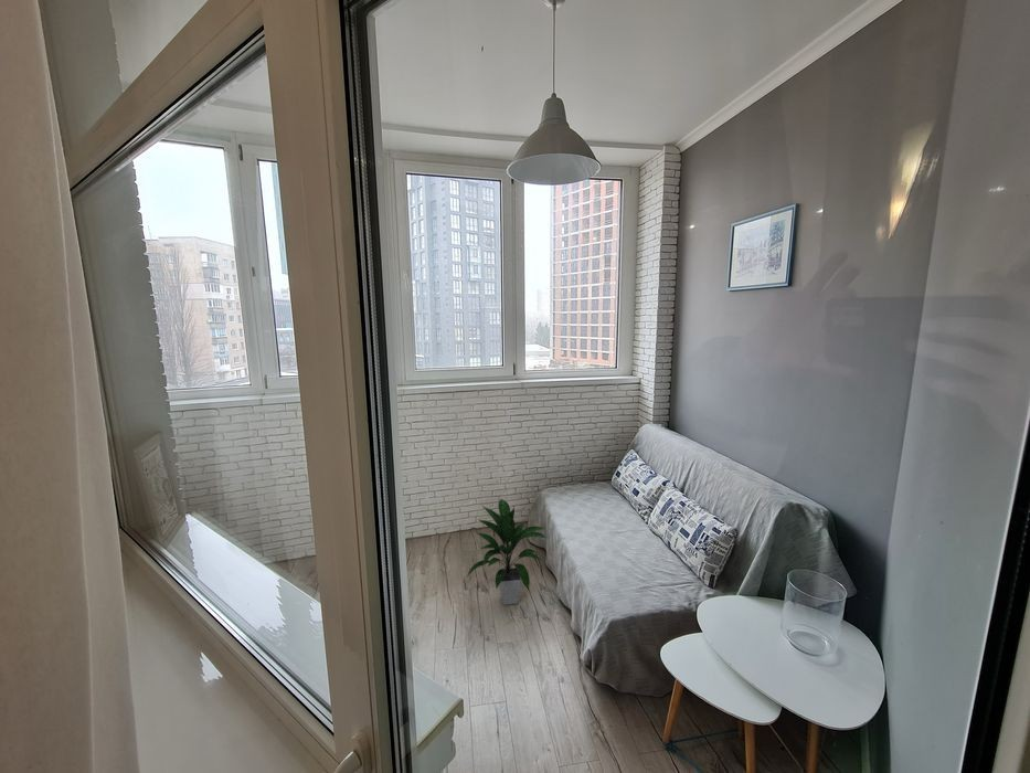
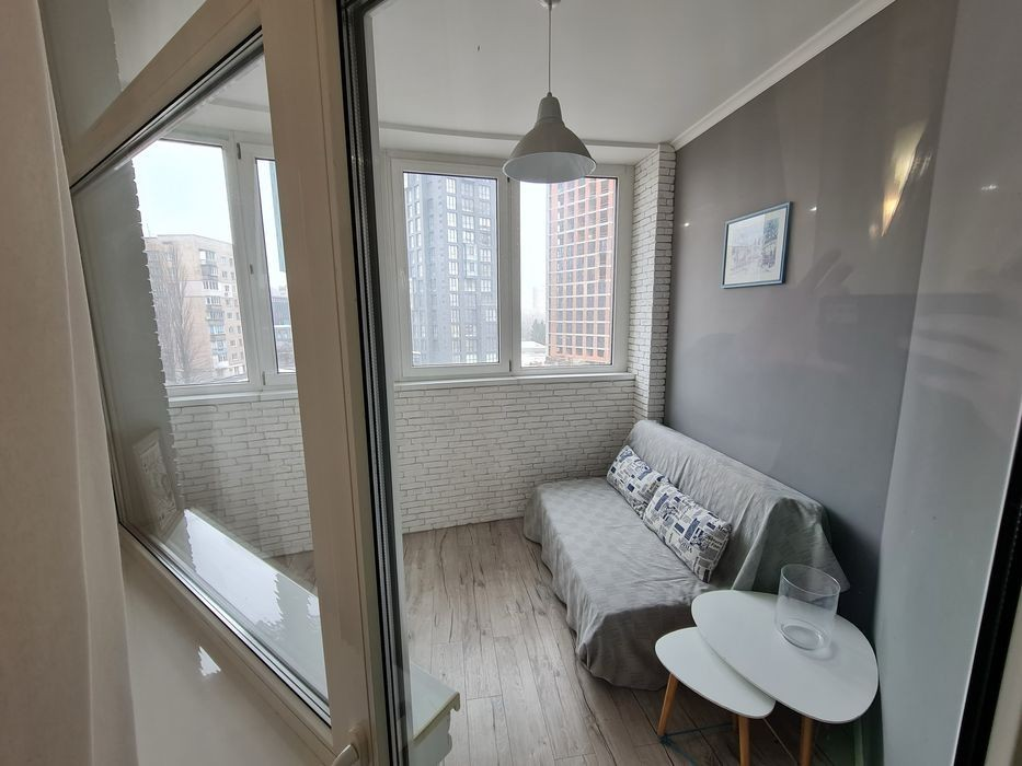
- indoor plant [466,498,549,606]
